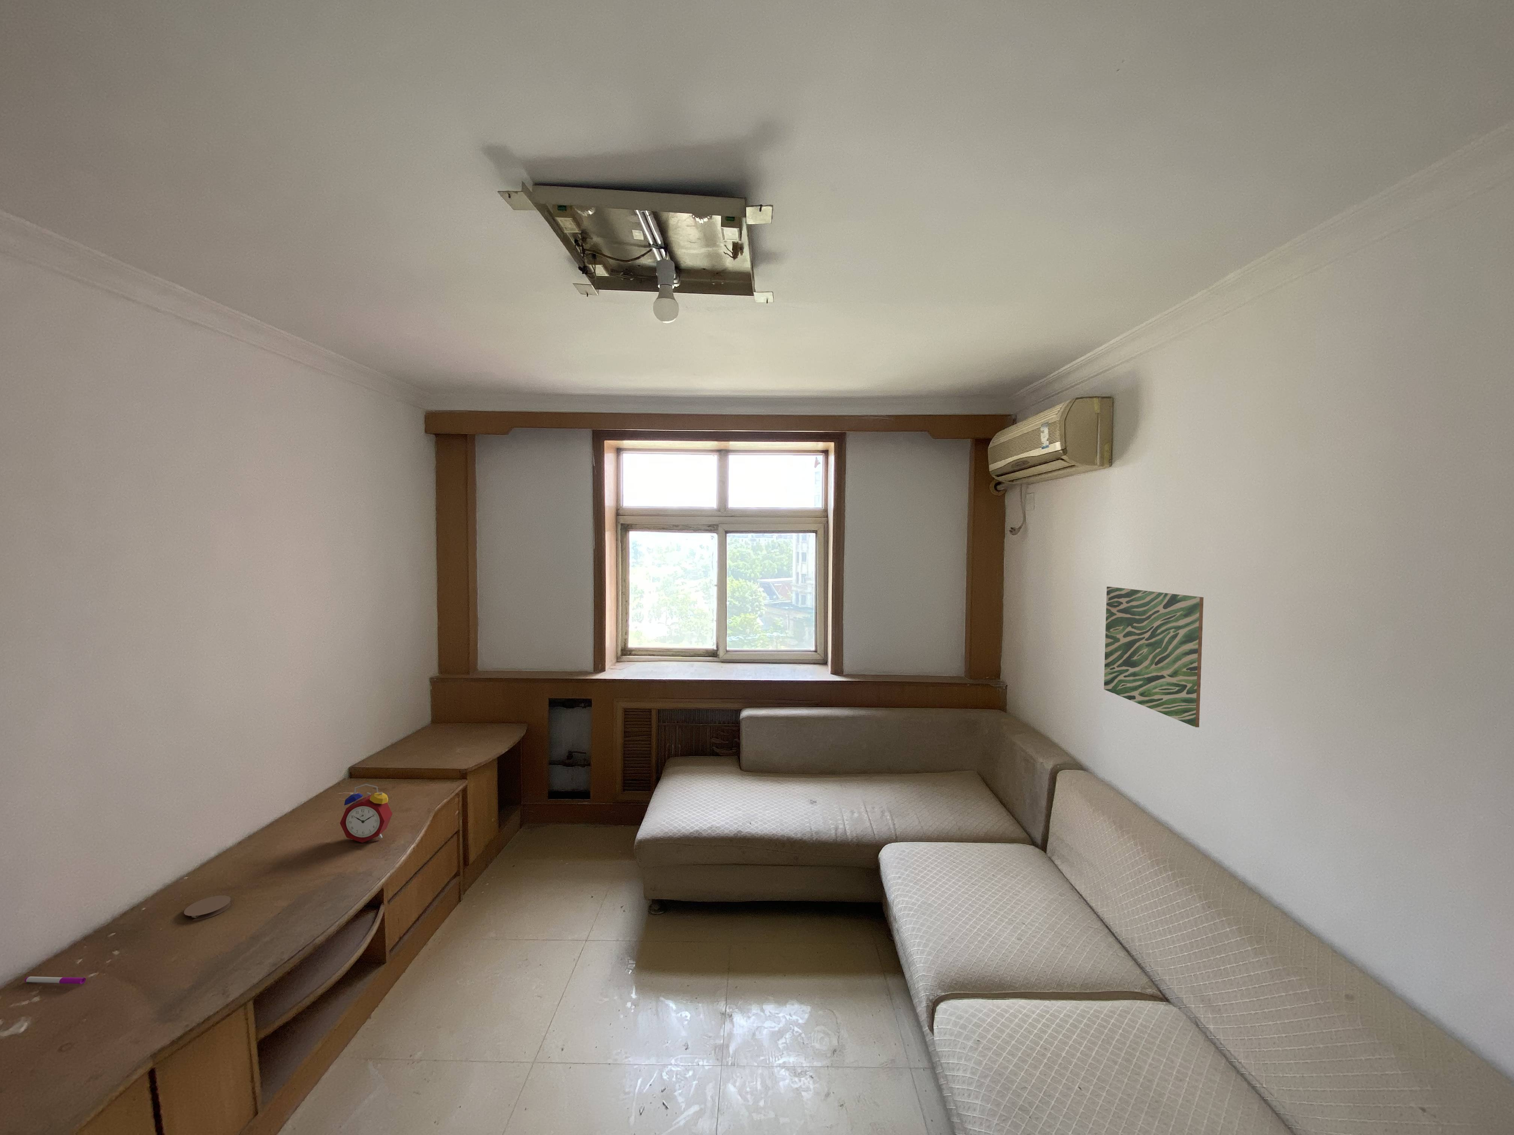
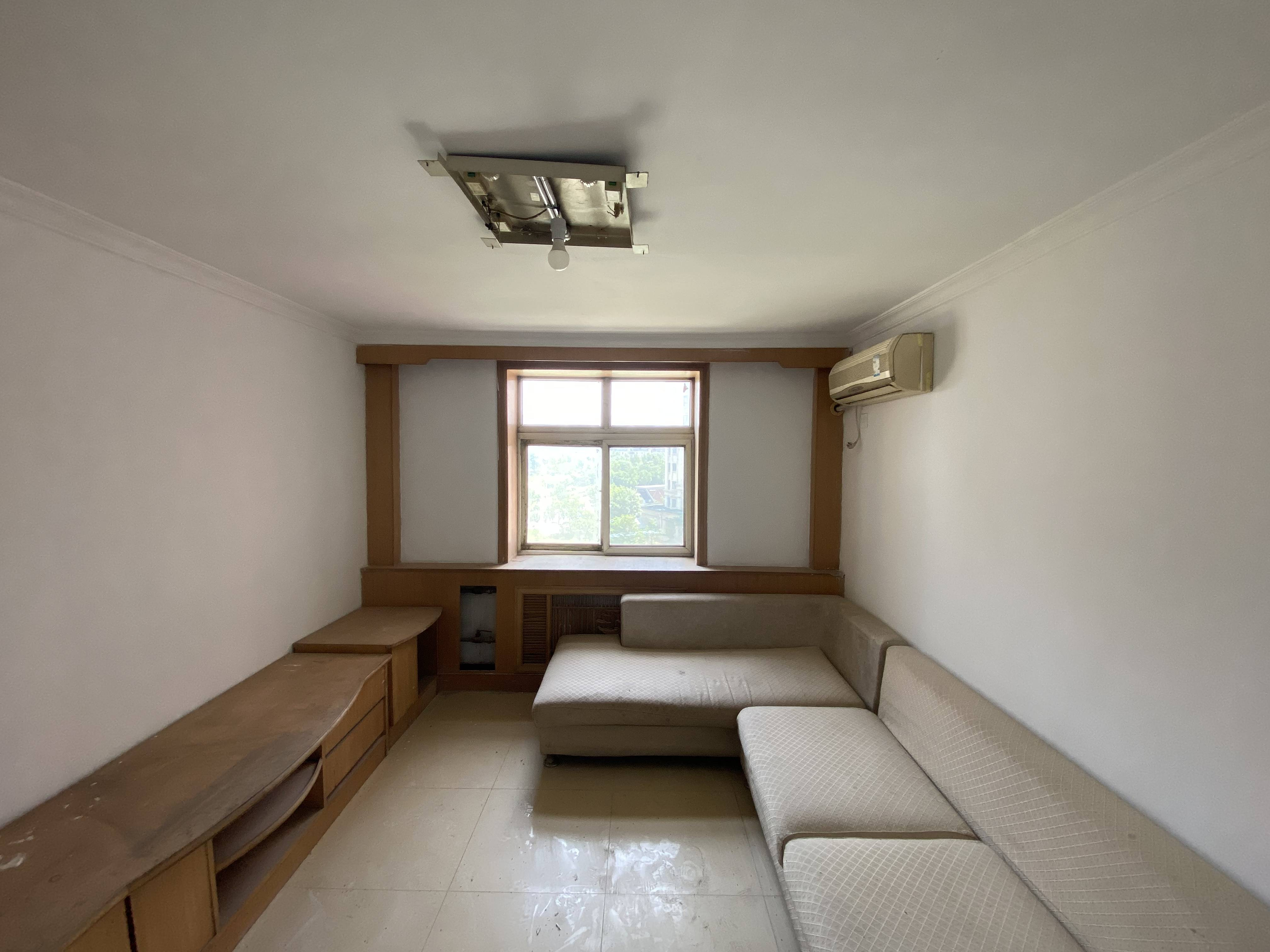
- coaster [184,895,231,922]
- pen [24,976,86,985]
- alarm clock [340,783,392,843]
- wall art [1104,587,1204,727]
